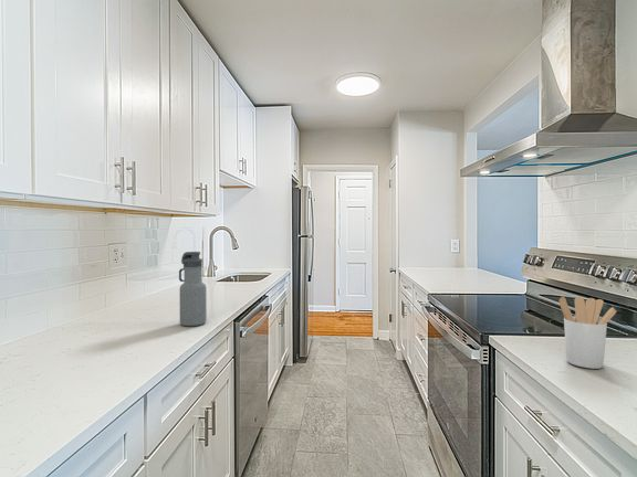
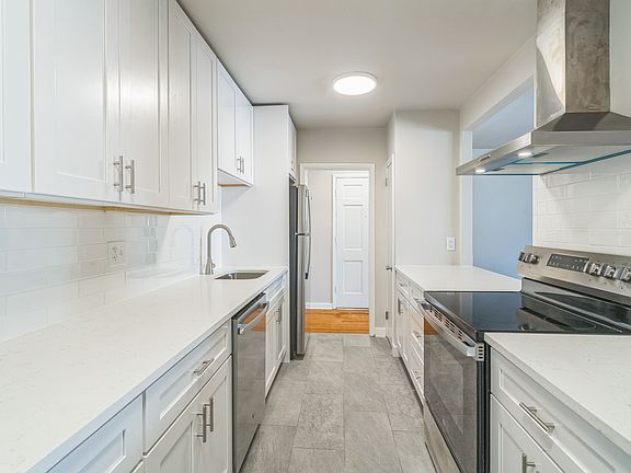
- utensil holder [558,296,617,370]
- water bottle [178,251,208,327]
